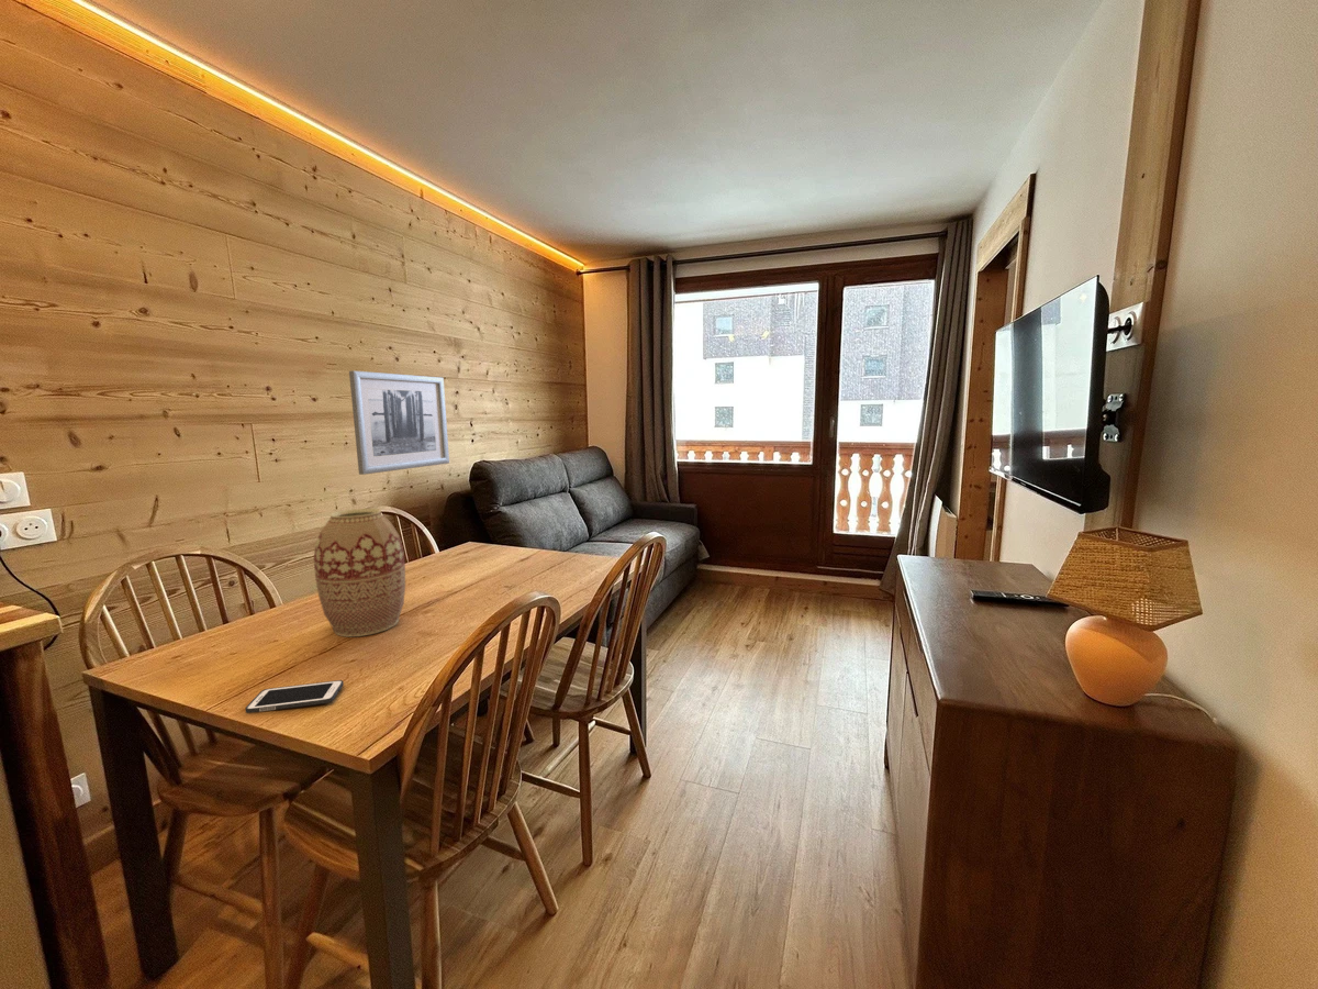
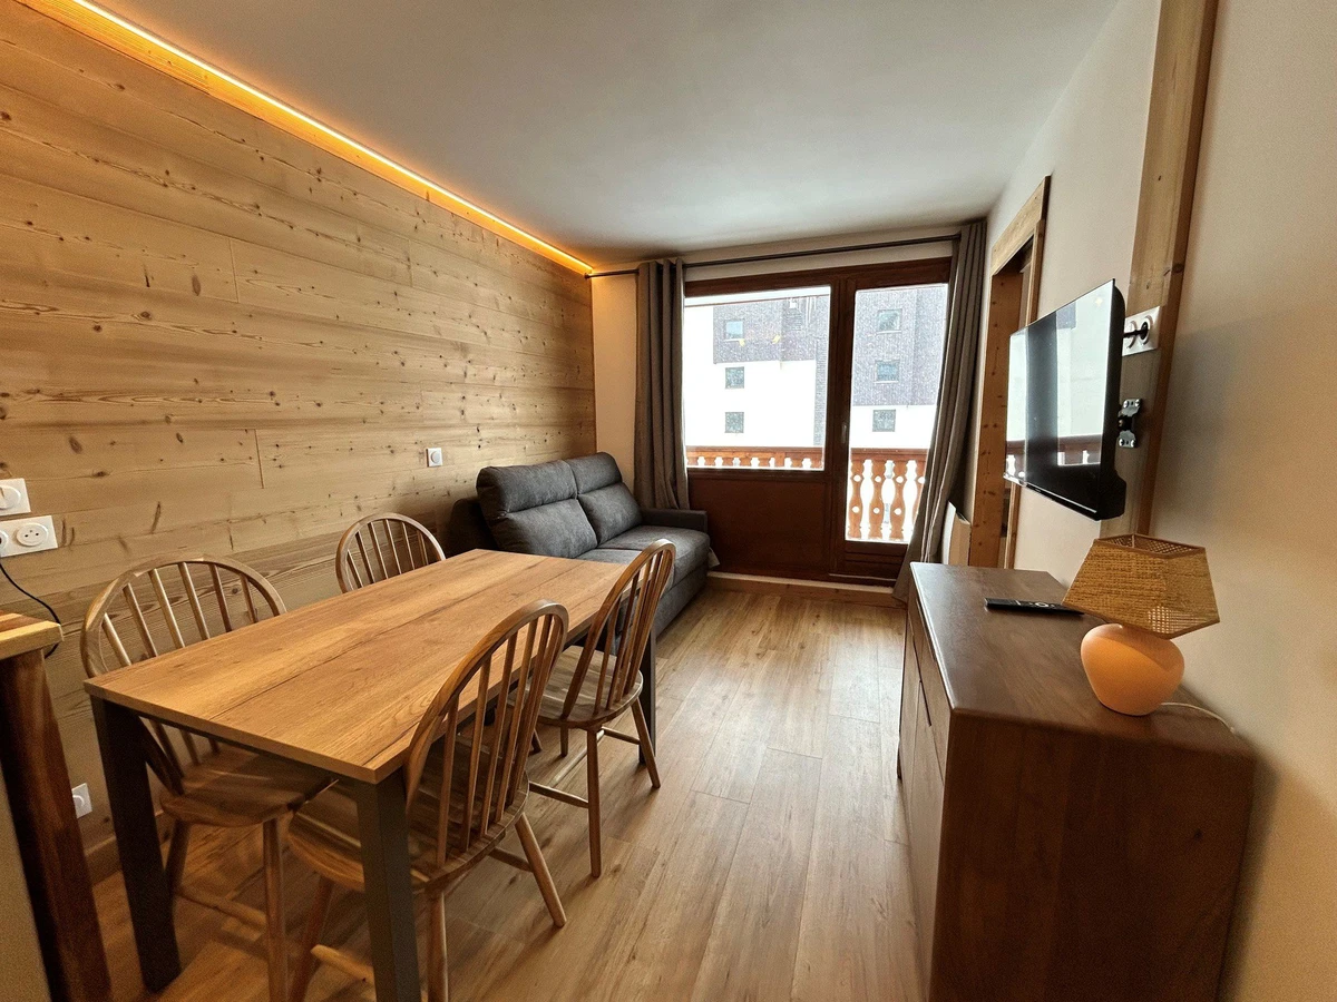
- cell phone [244,679,345,714]
- vase [313,508,406,637]
- wall art [348,369,450,476]
